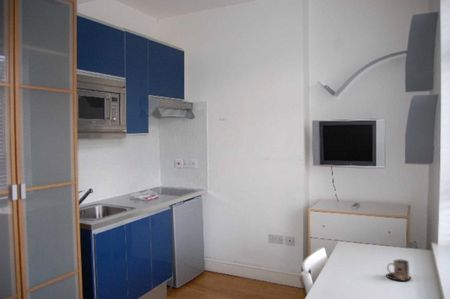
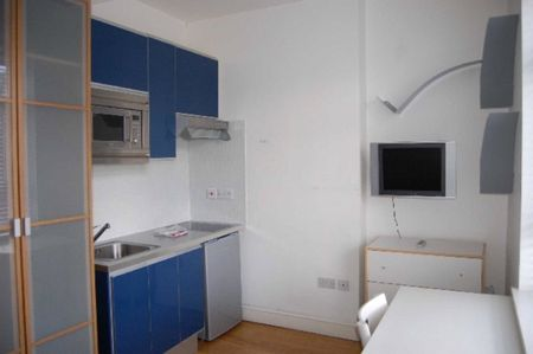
- mug [385,258,412,282]
